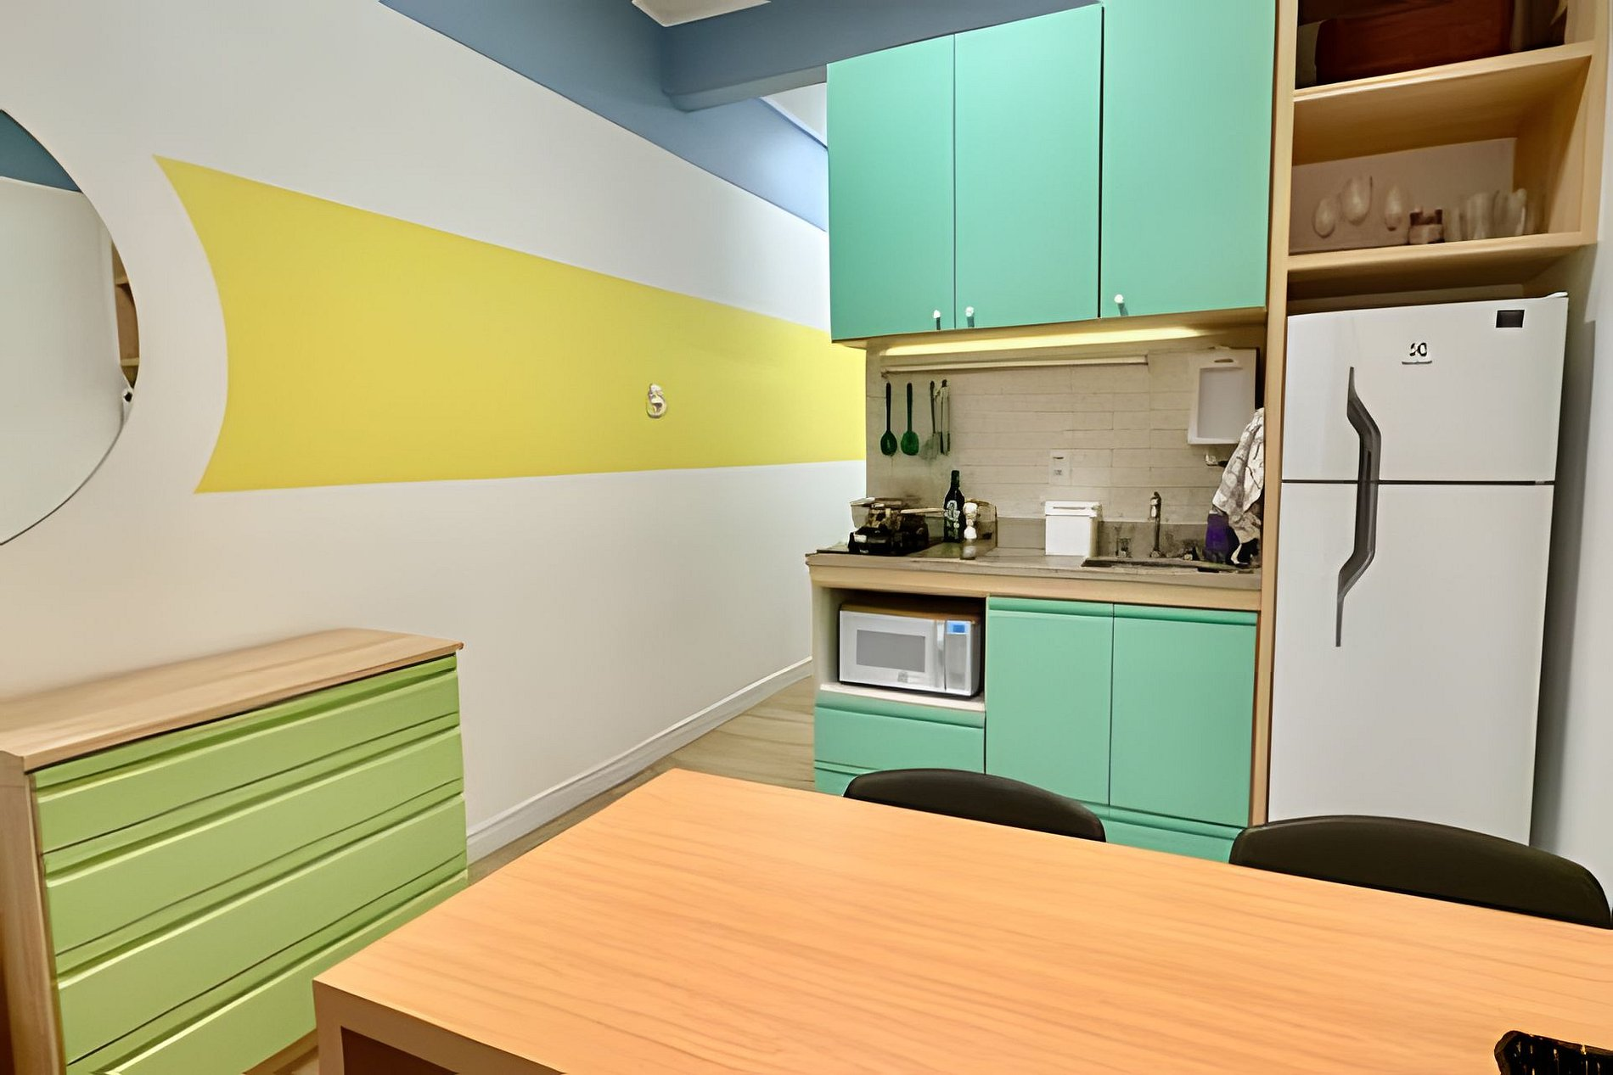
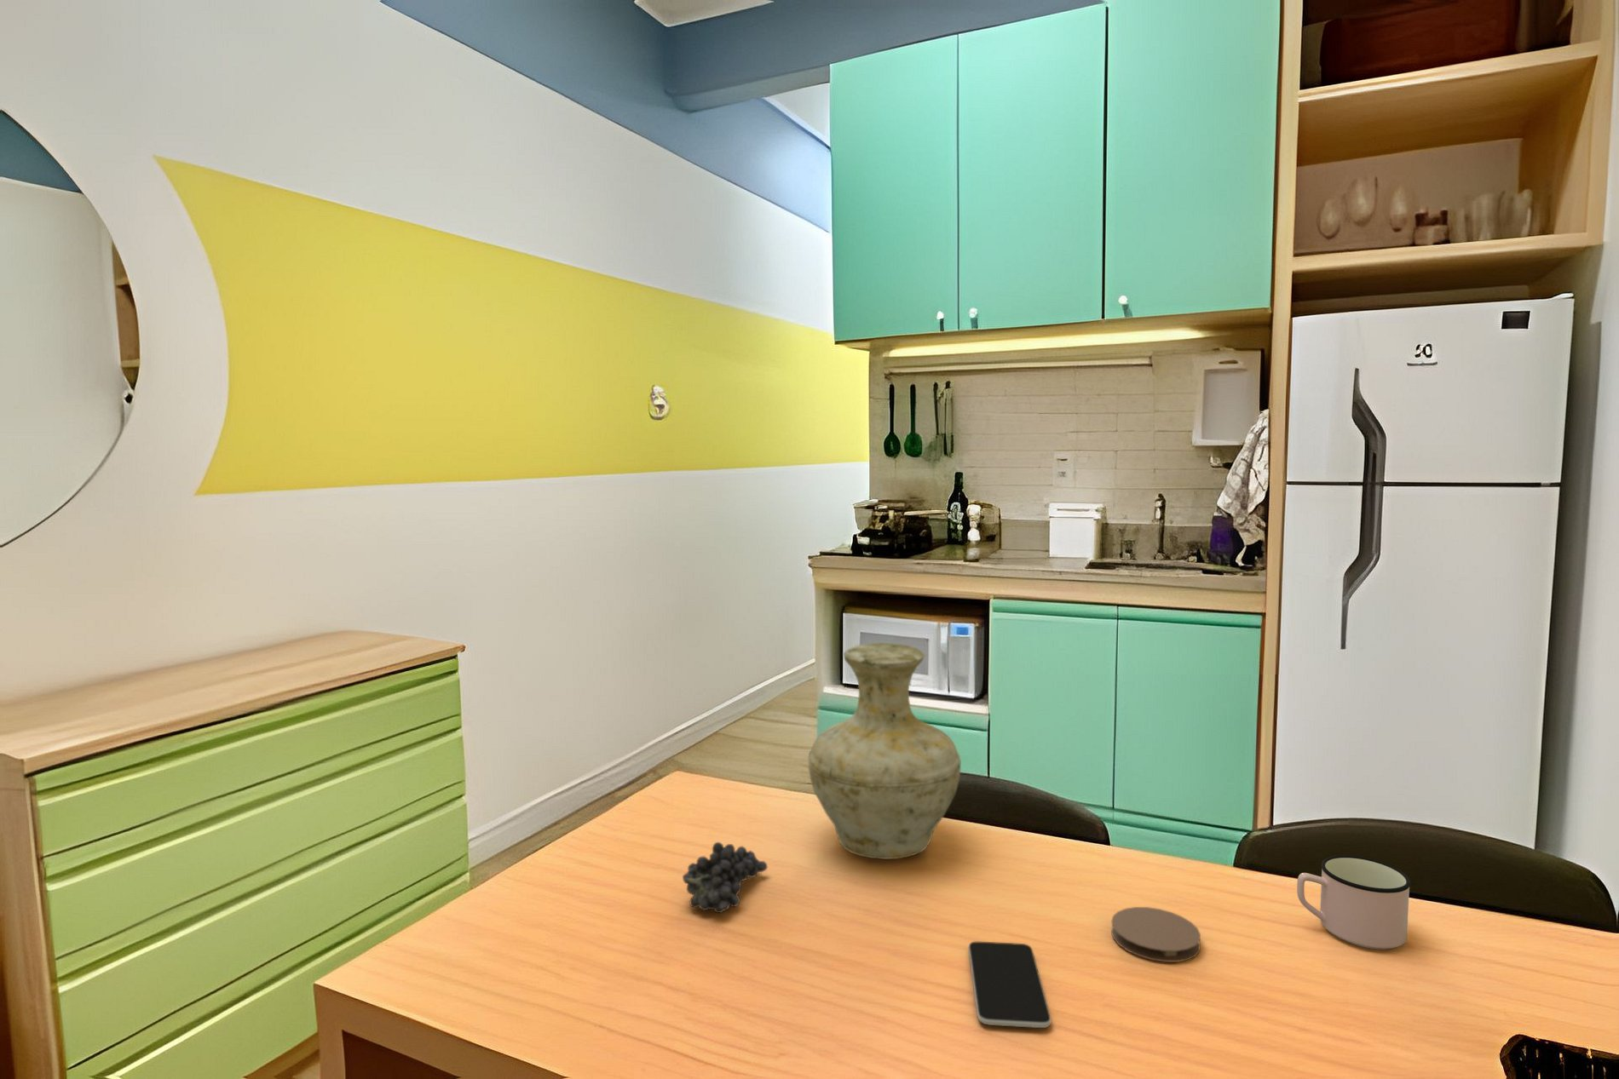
+ smartphone [967,941,1053,1028]
+ coaster [1111,906,1201,963]
+ mug [1296,855,1411,950]
+ vase [808,642,961,860]
+ fruit [682,842,769,914]
